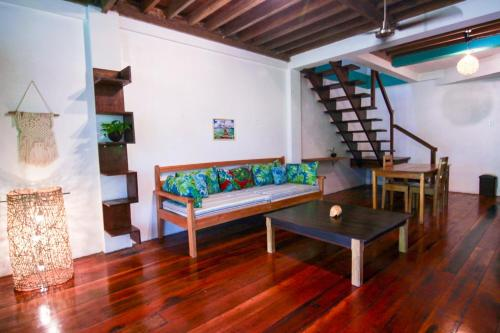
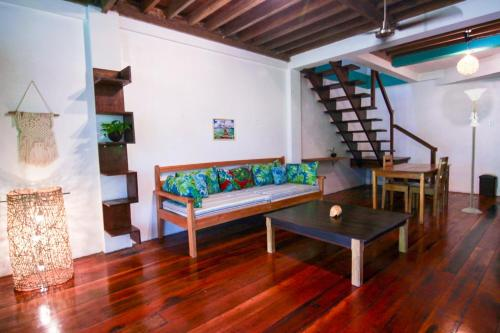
+ floor lamp [460,87,488,215]
